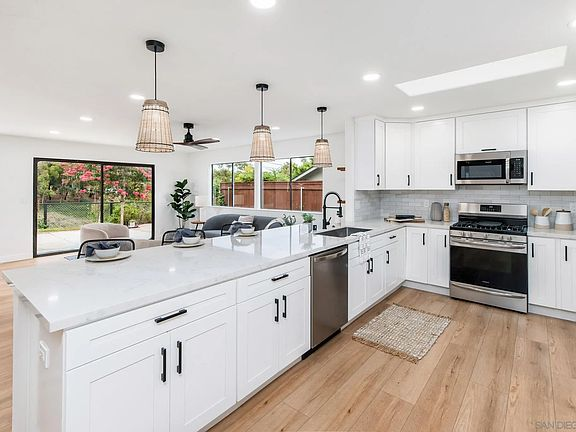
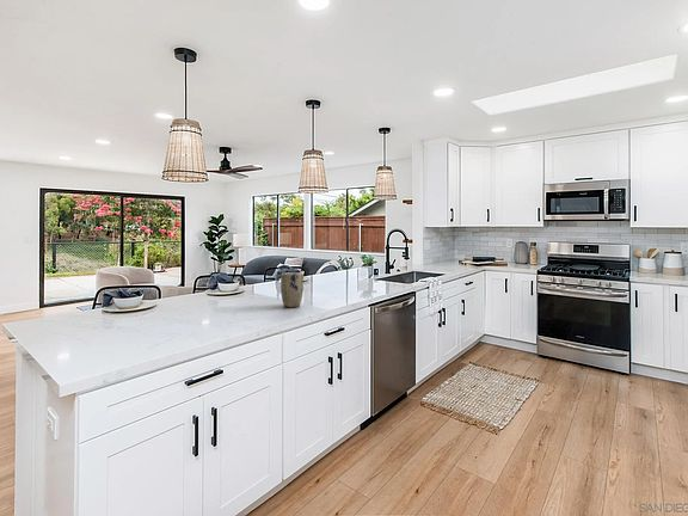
+ plant pot [280,272,305,308]
